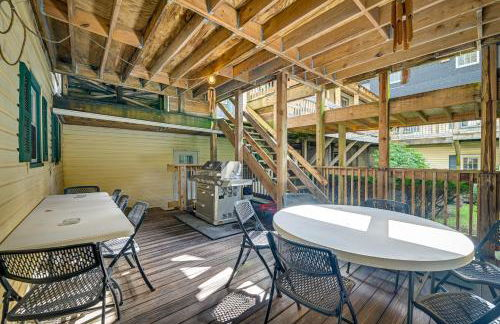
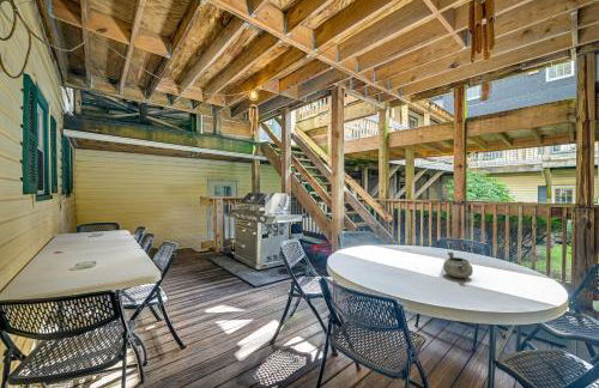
+ decorative bowl [442,250,474,279]
